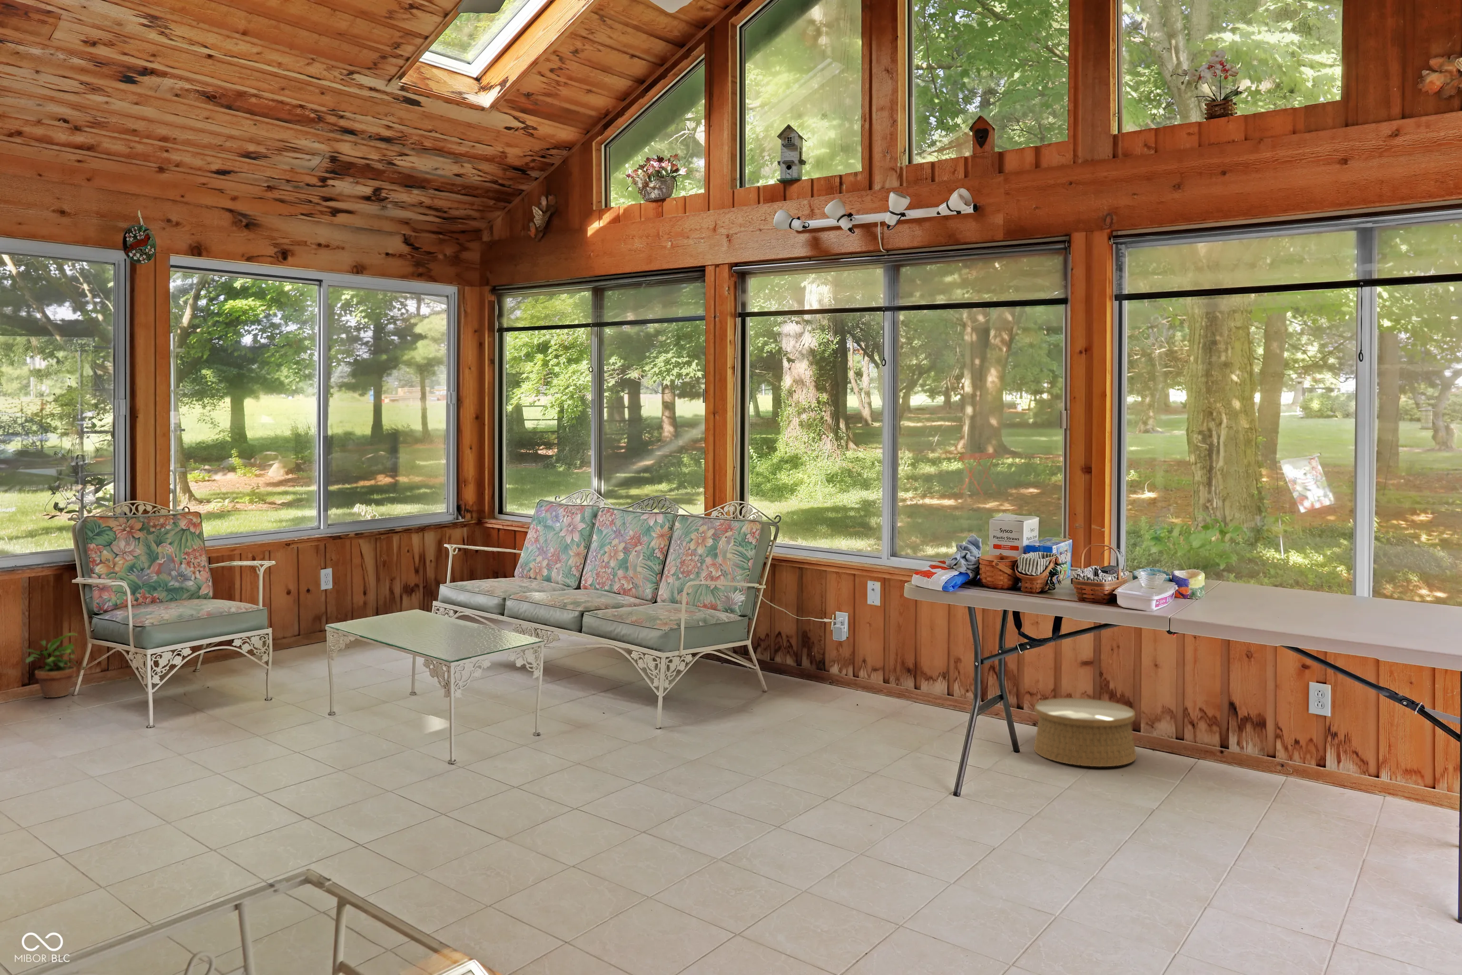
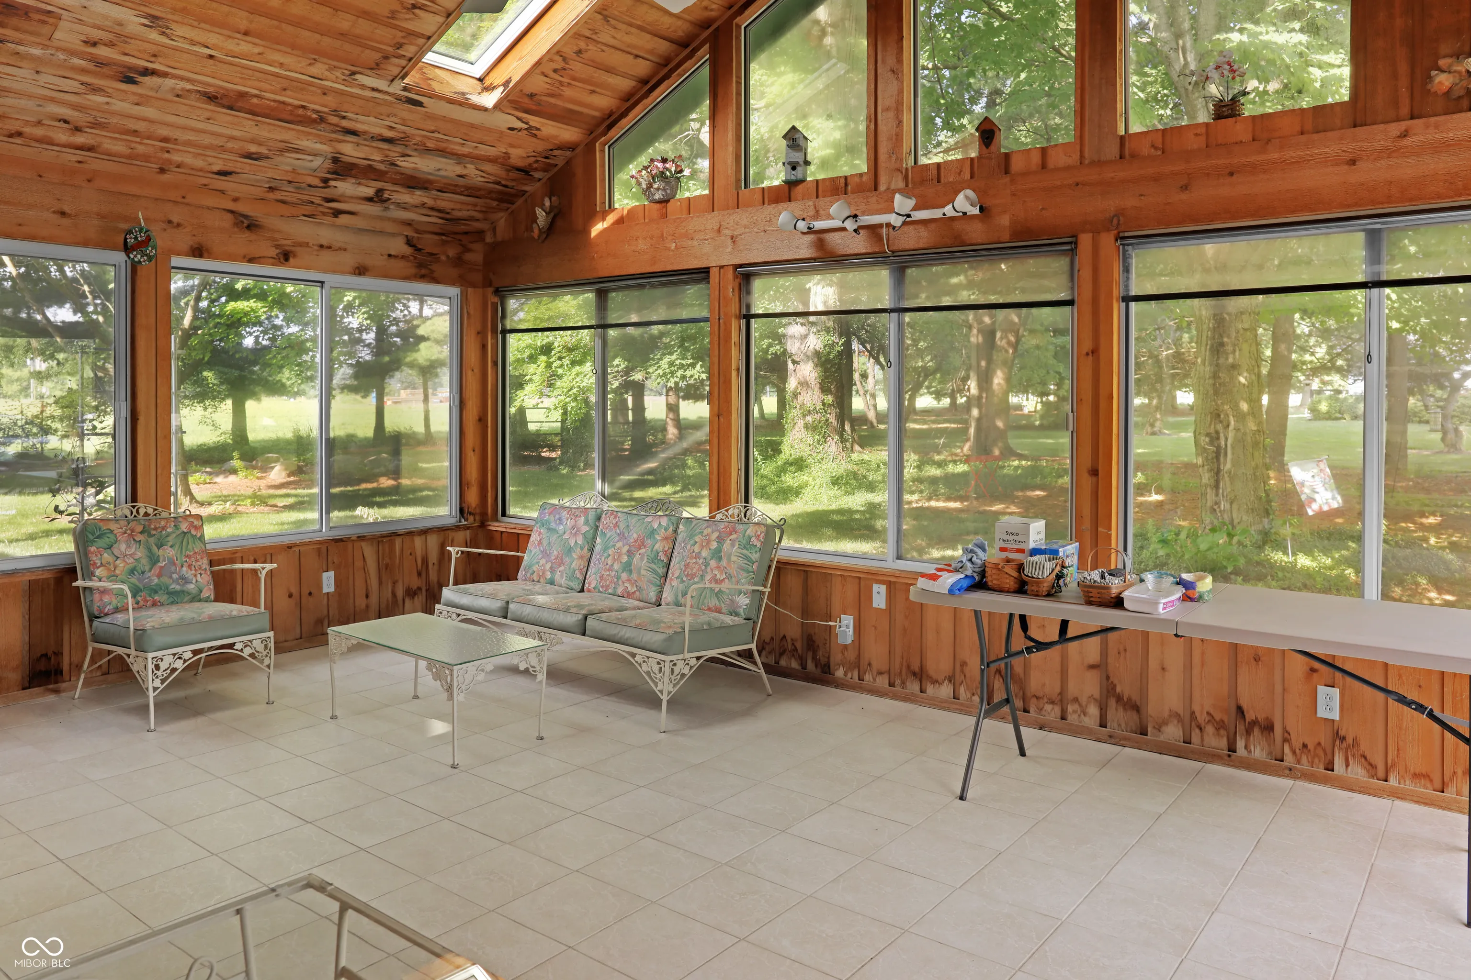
- potted plant [25,632,79,698]
- woven basket [1033,698,1137,767]
